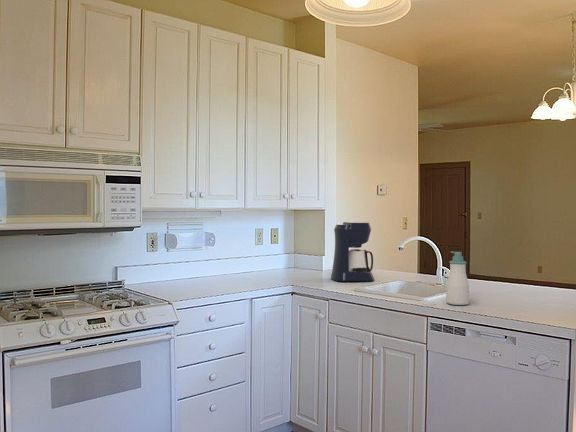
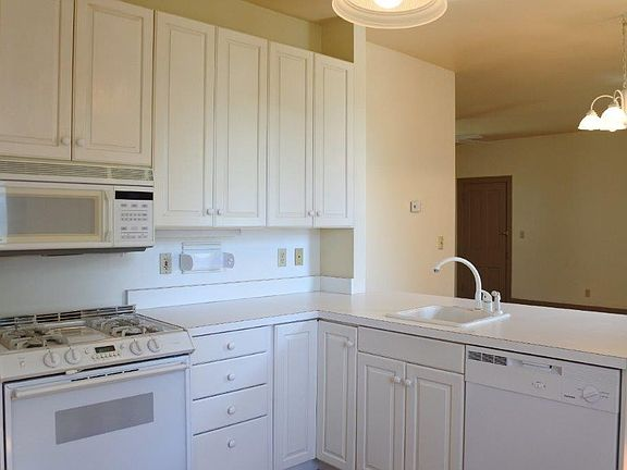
- coffee maker [330,221,375,282]
- soap bottle [445,251,470,306]
